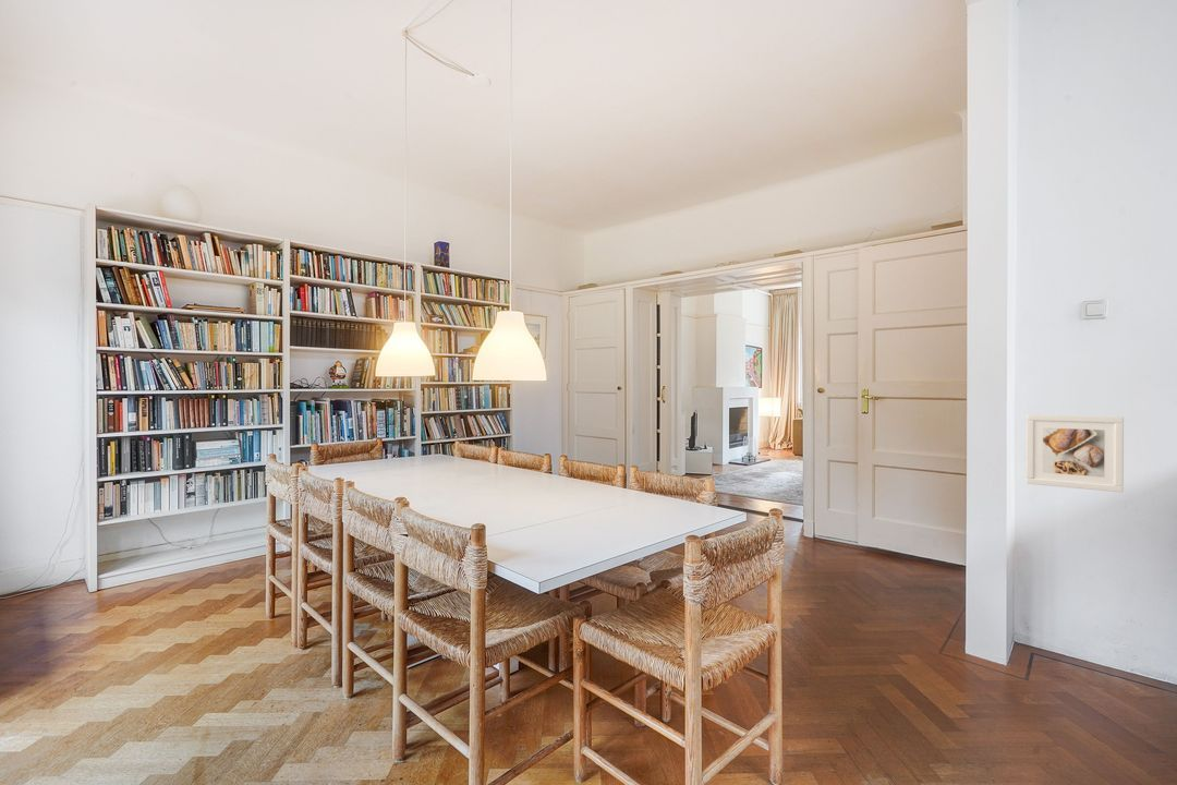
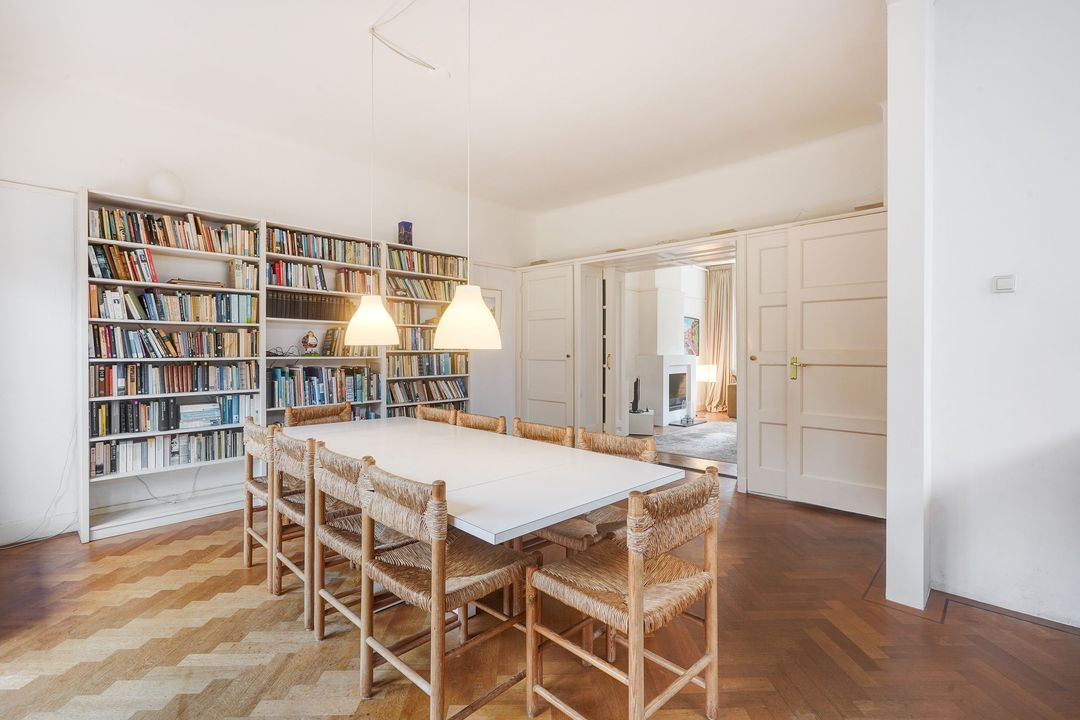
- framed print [1026,413,1125,494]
